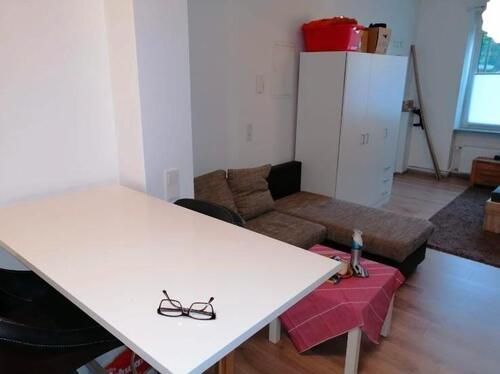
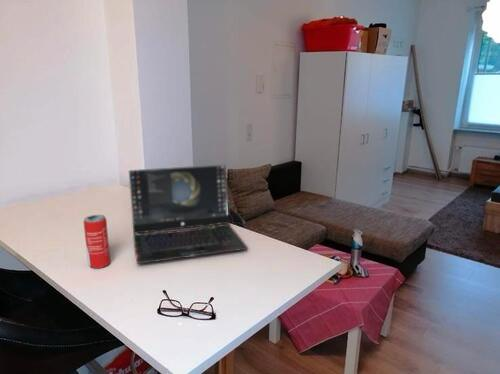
+ beverage can [83,214,111,269]
+ laptop computer [128,163,249,265]
